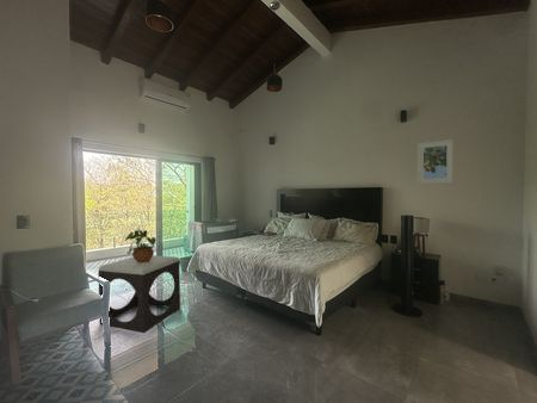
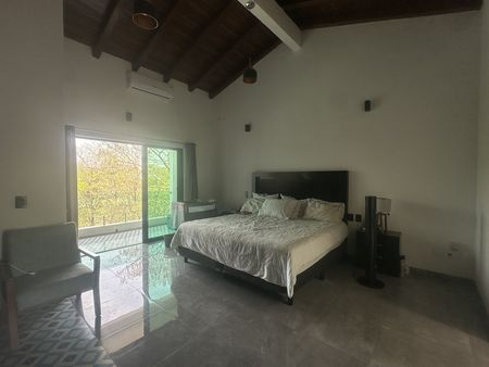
- footstool [97,254,181,334]
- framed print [416,138,455,185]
- potted plant [124,227,158,262]
